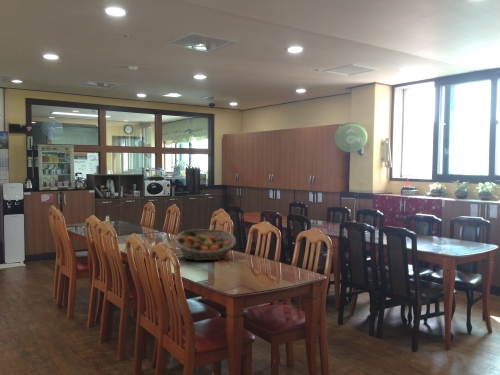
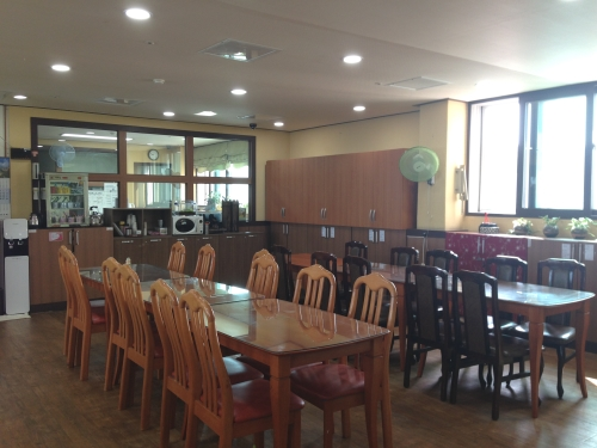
- fruit basket [174,228,237,262]
